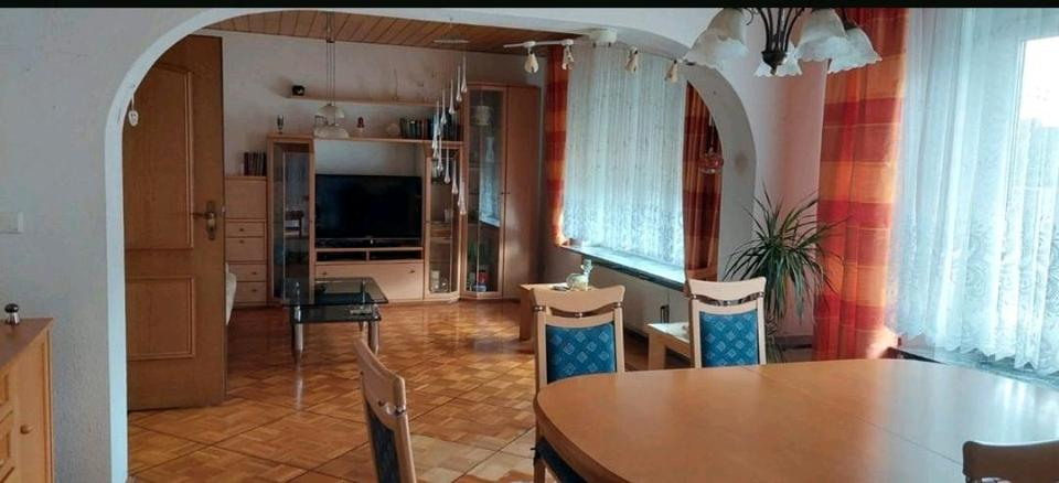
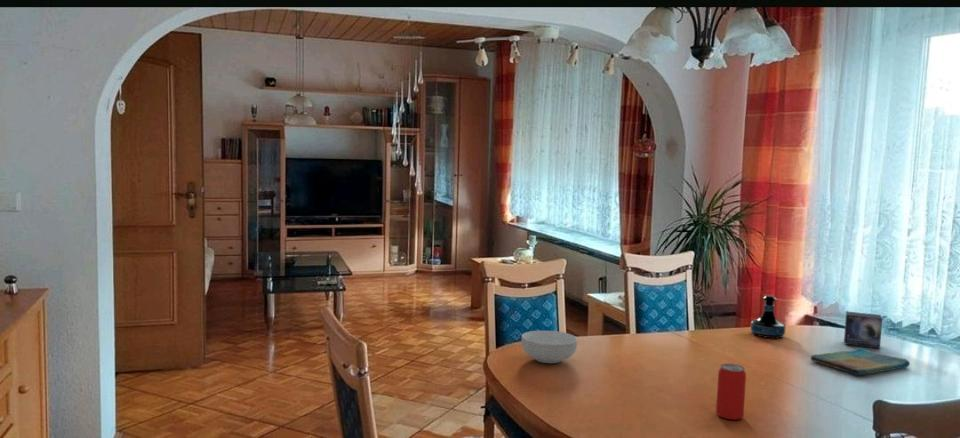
+ beverage can [715,363,747,421]
+ tequila bottle [750,294,787,339]
+ cereal bowl [520,330,578,364]
+ dish towel [810,346,911,376]
+ small box [843,310,883,350]
